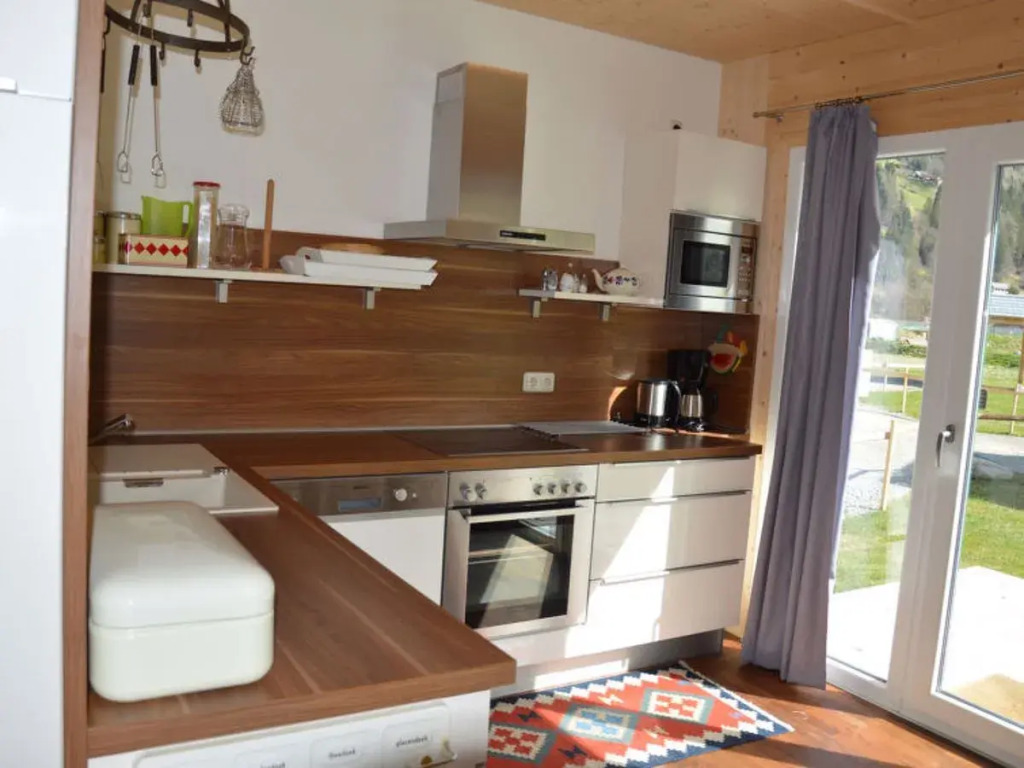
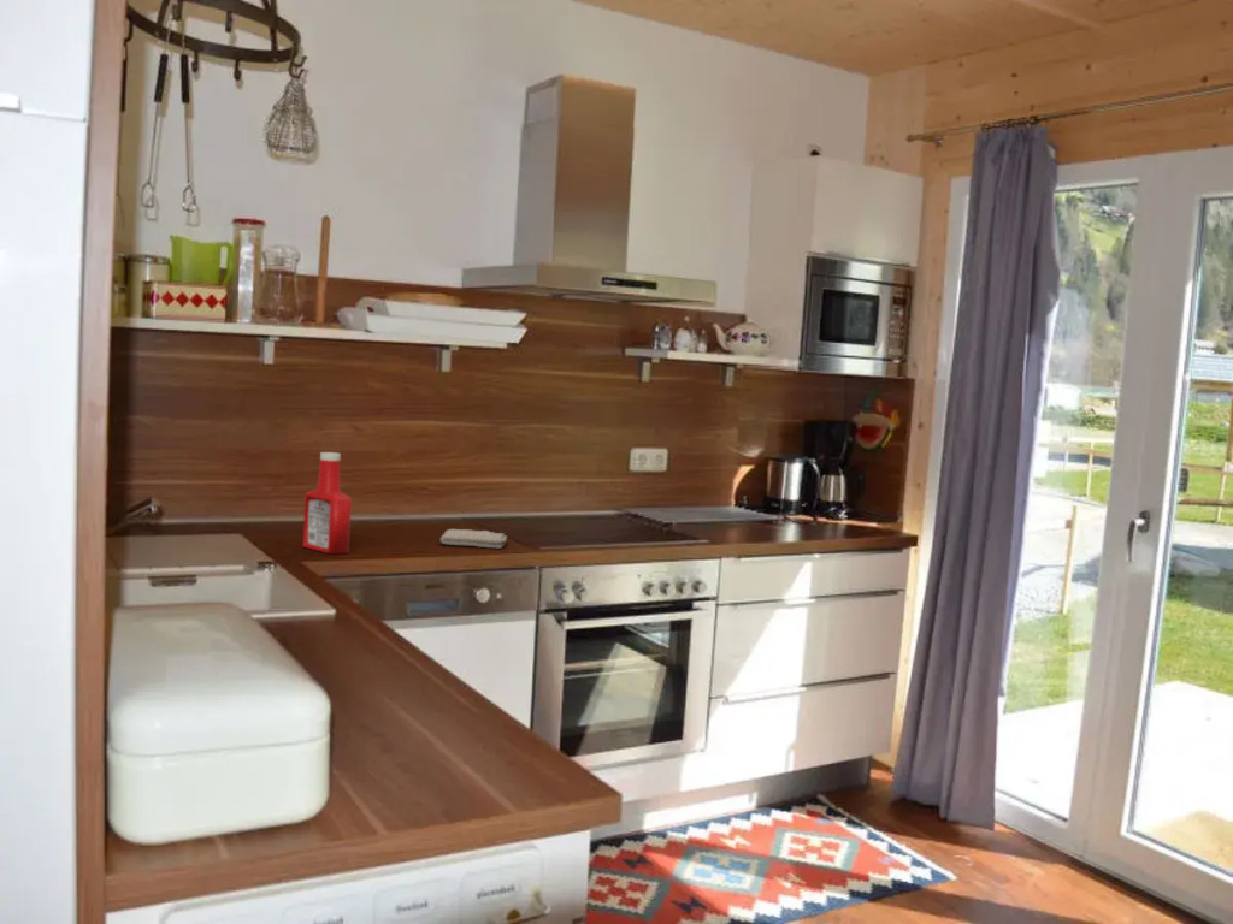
+ soap bottle [301,451,353,555]
+ washcloth [439,528,508,550]
